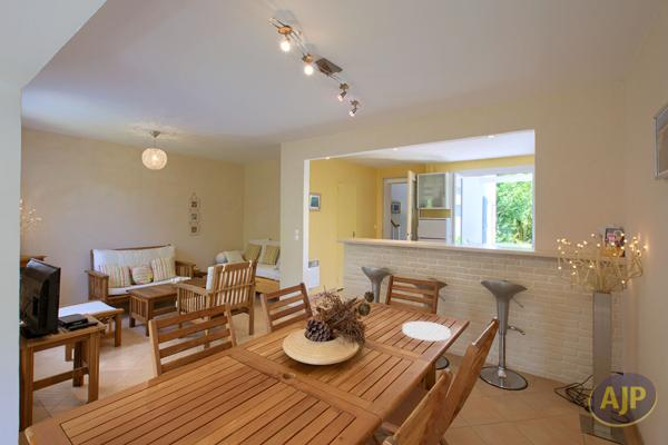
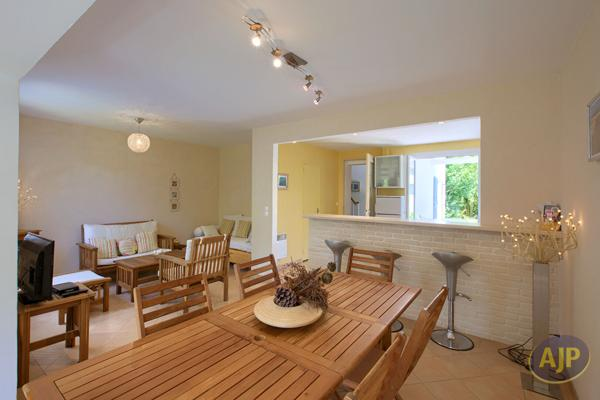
- plate [401,320,452,342]
